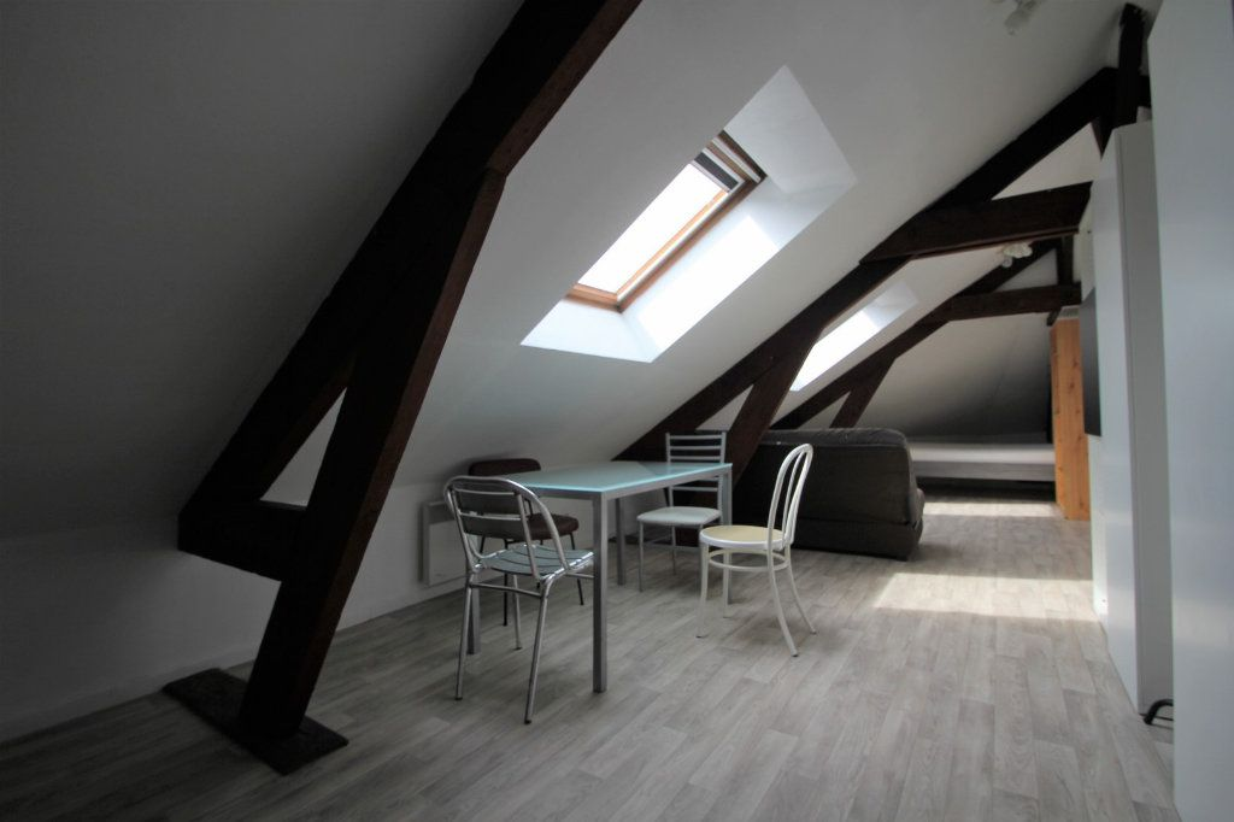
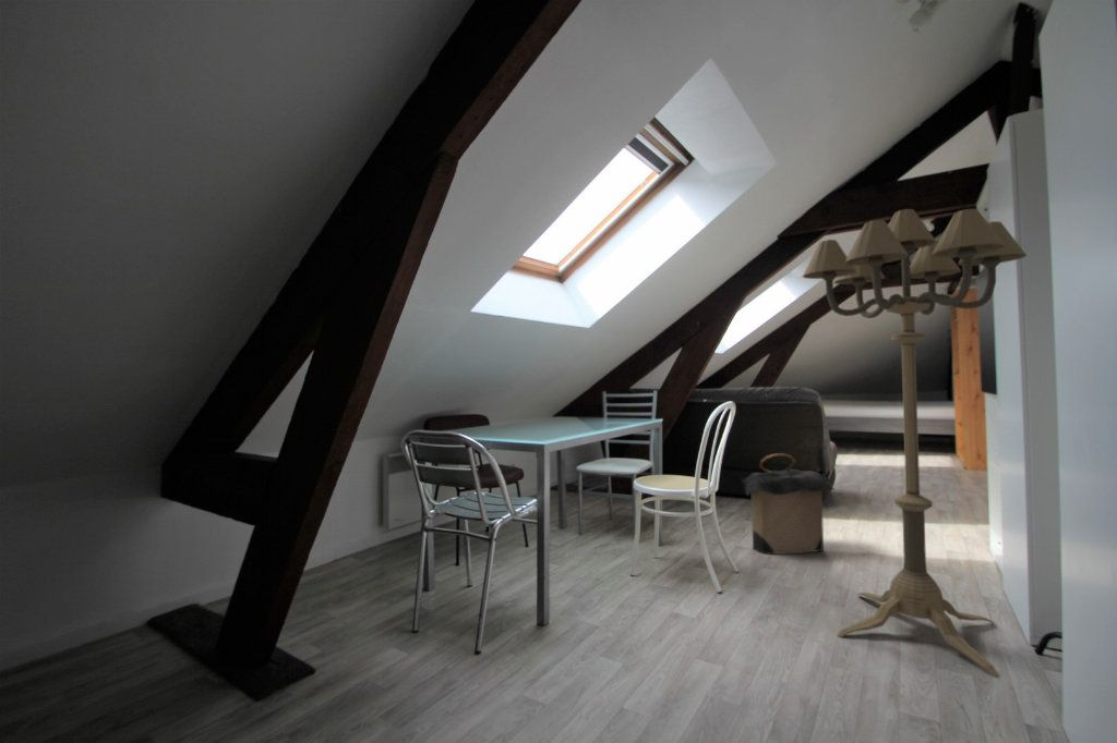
+ laundry hamper [740,452,836,556]
+ floor lamp [802,208,1028,679]
